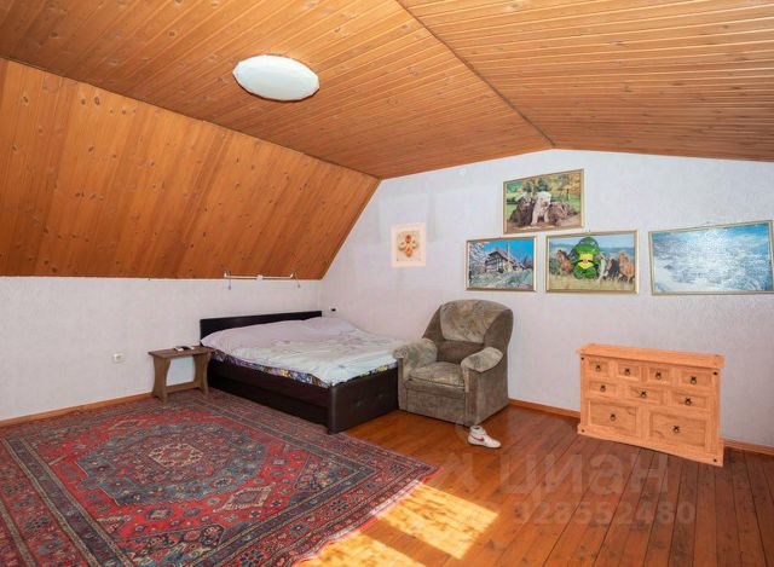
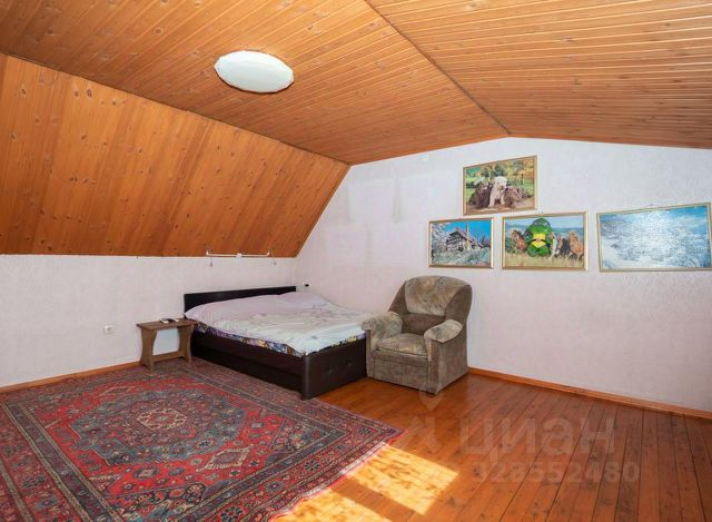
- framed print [389,221,428,270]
- shoe [467,424,502,449]
- dresser [574,342,726,468]
